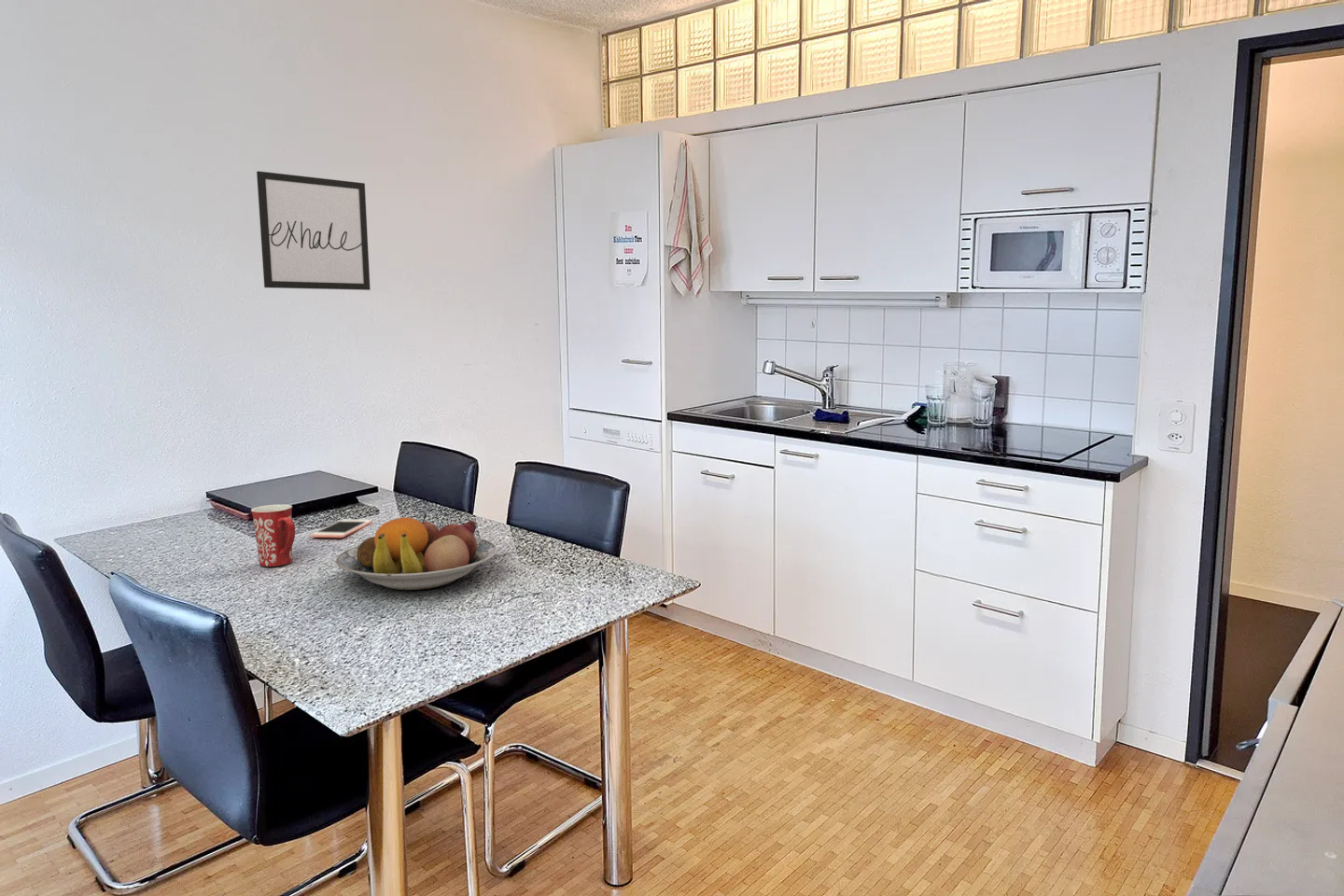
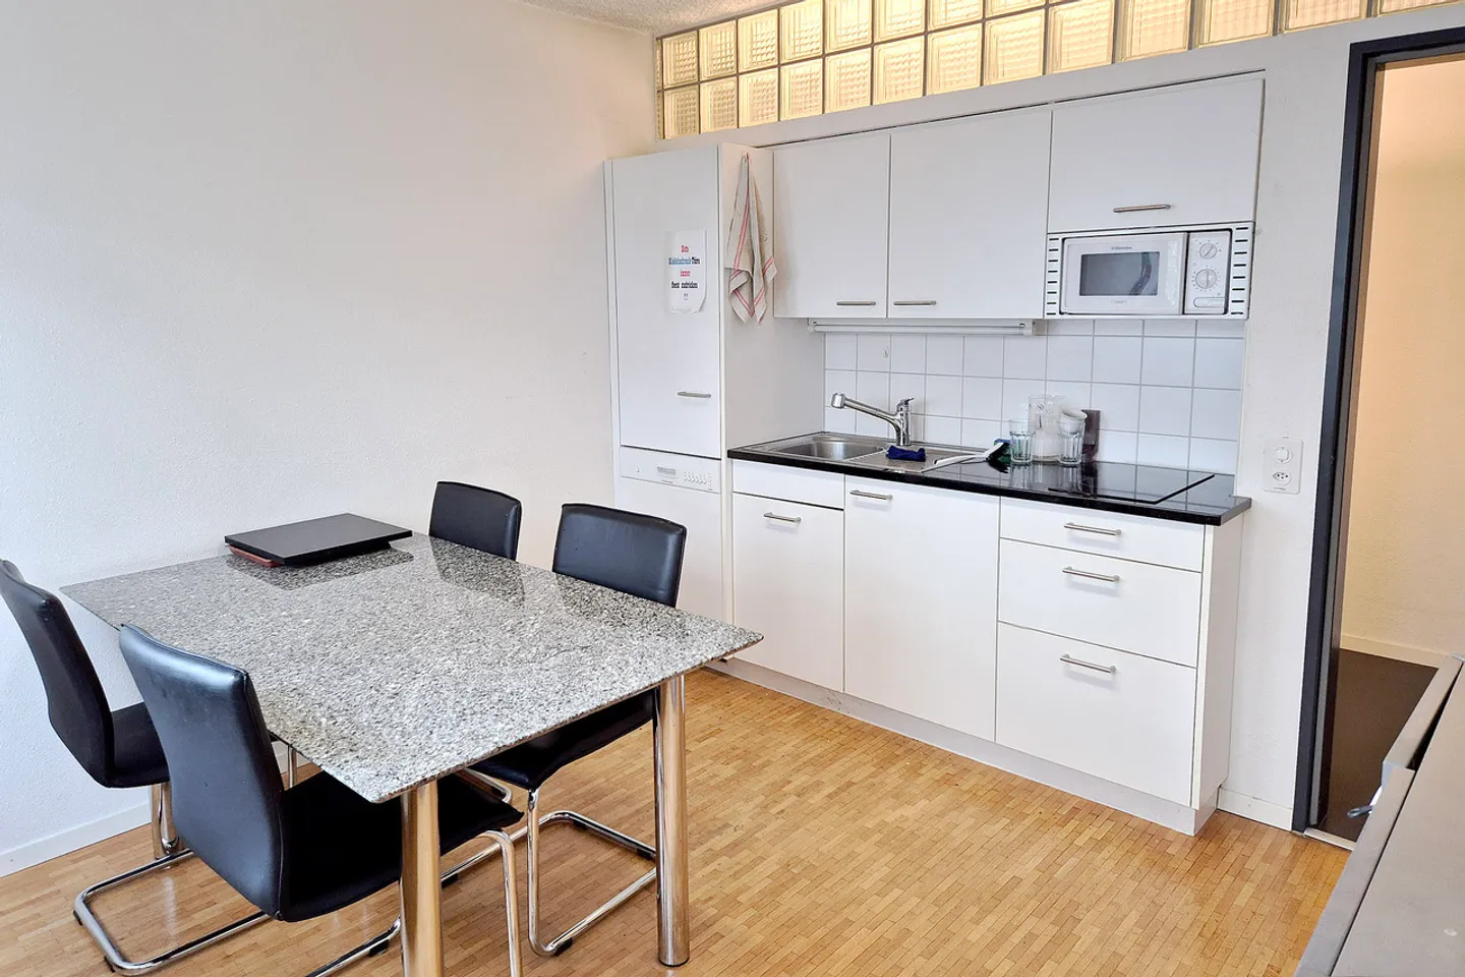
- cell phone [311,518,373,539]
- fruit bowl [335,513,498,591]
- mug [250,504,296,567]
- wall art [256,170,371,291]
